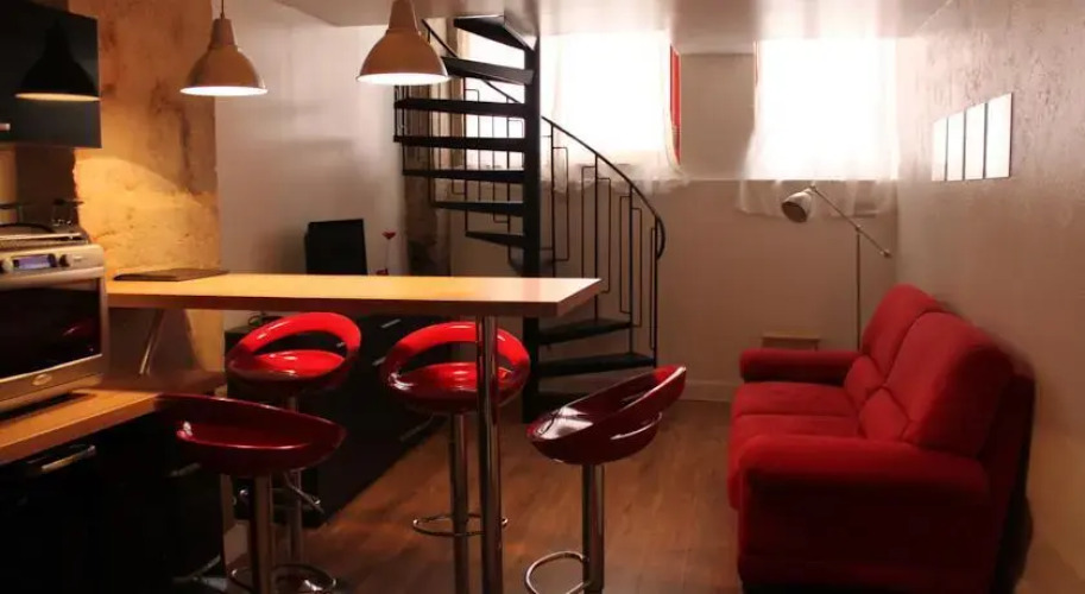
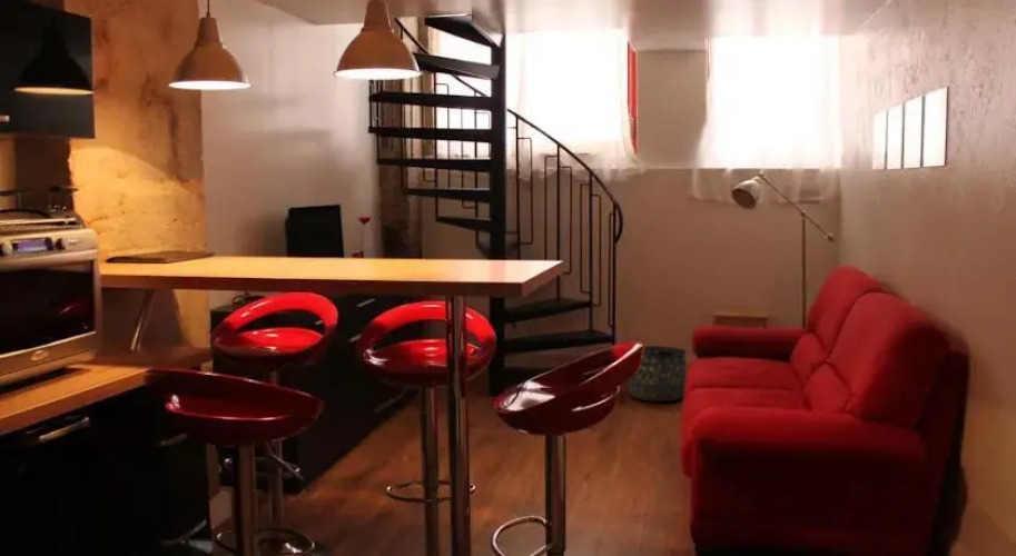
+ basket [627,345,688,403]
